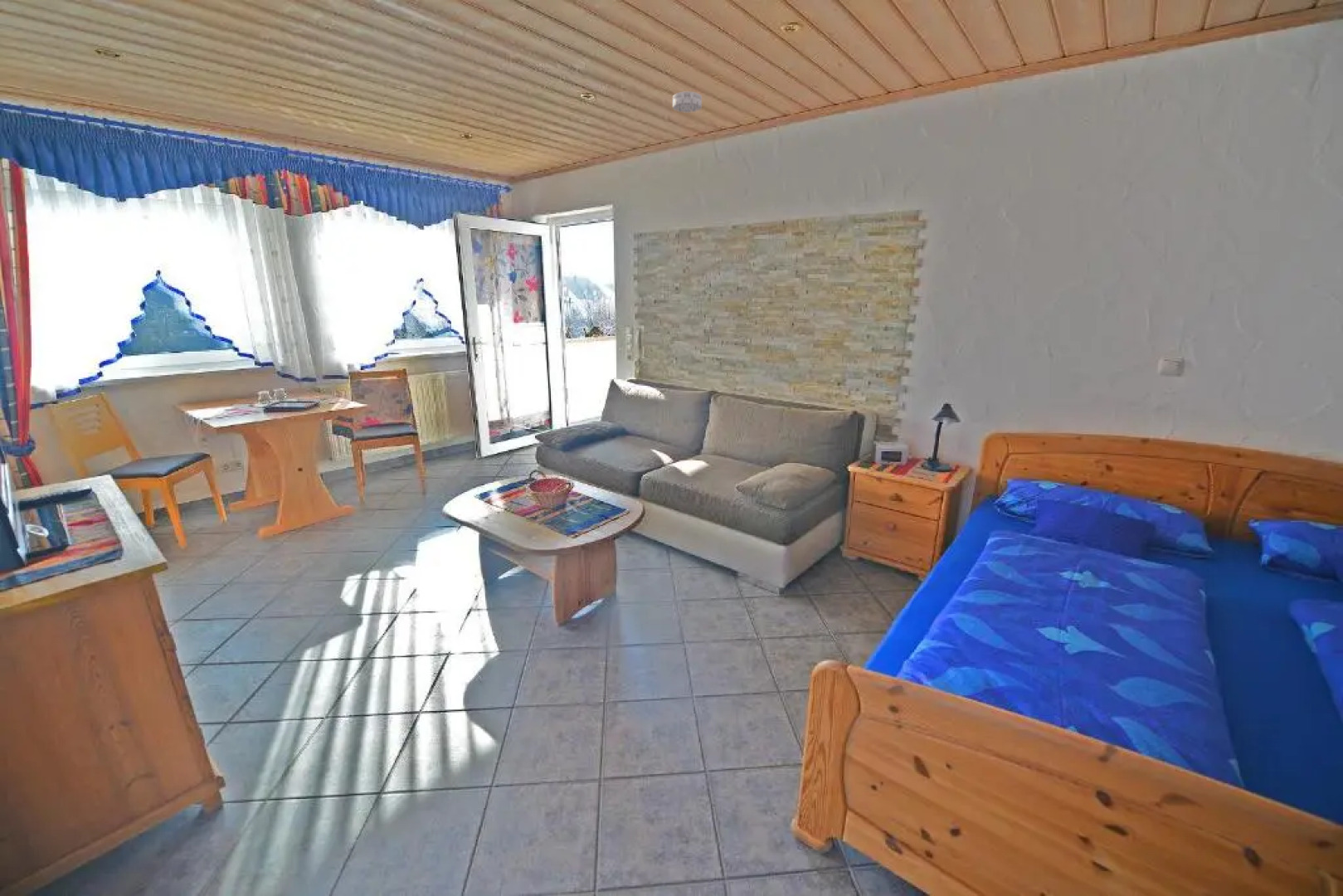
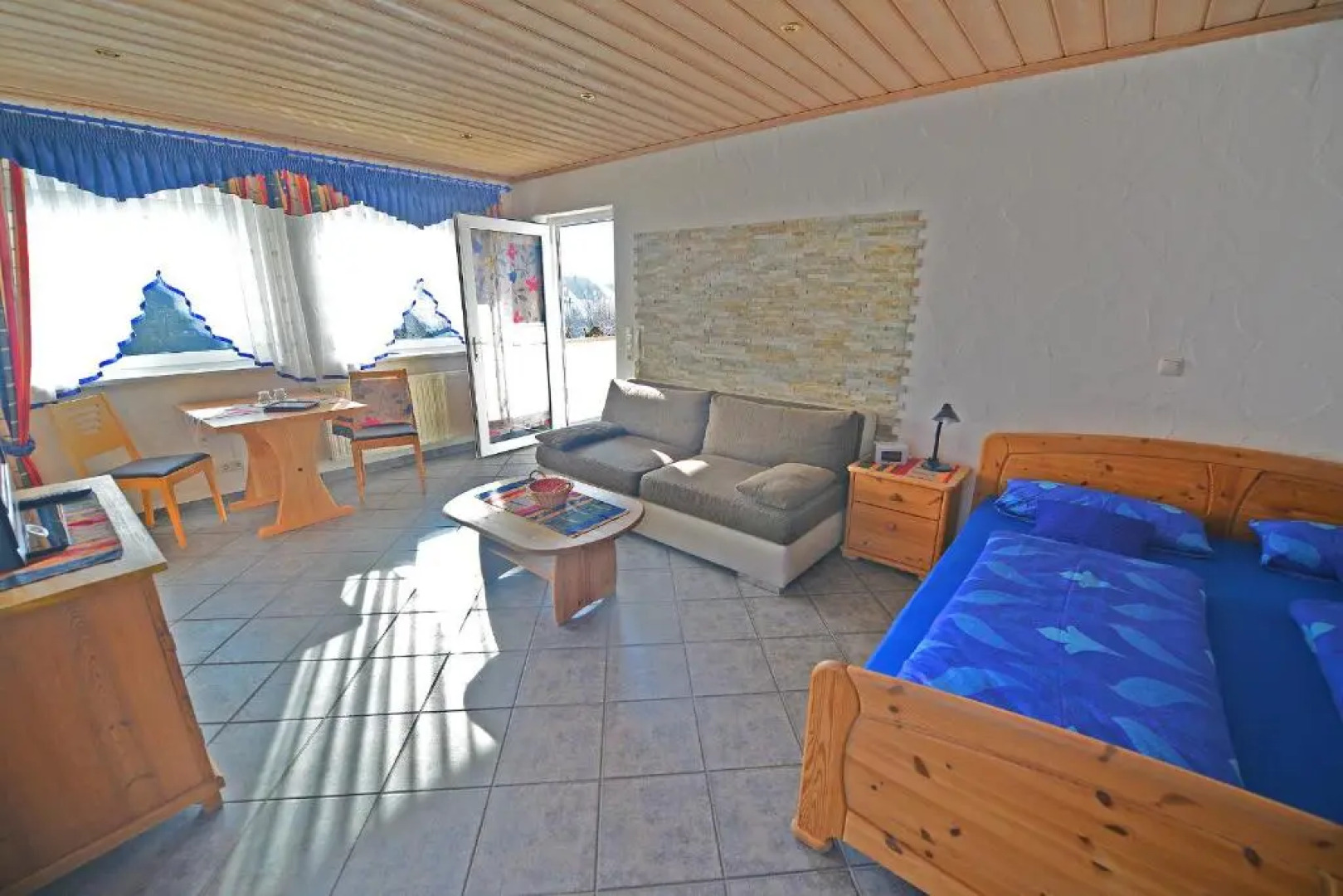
- smoke detector [672,90,703,114]
